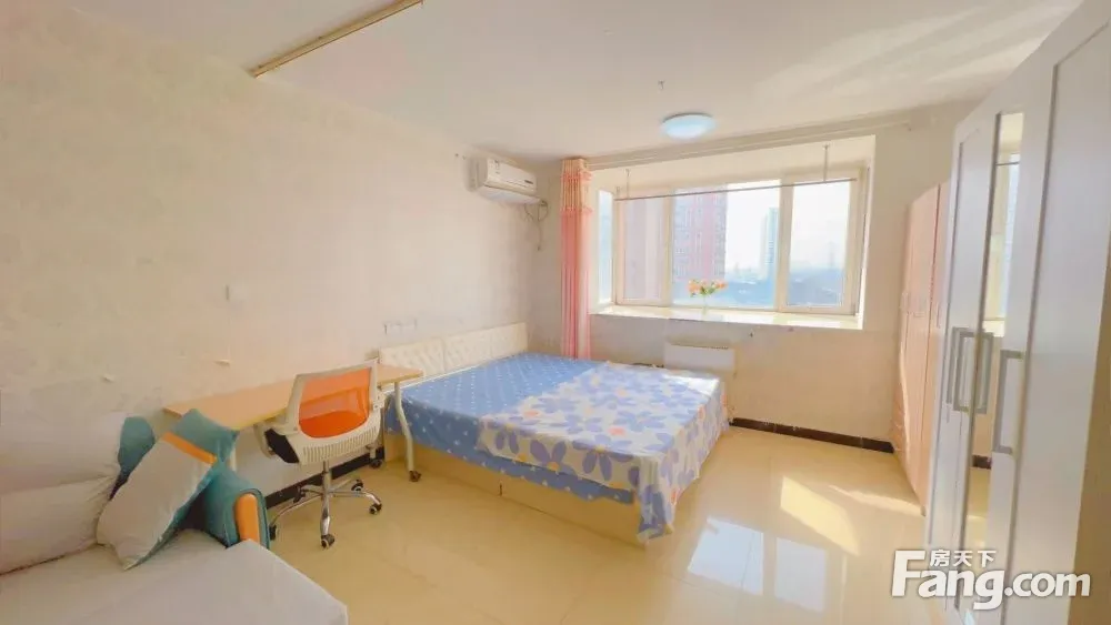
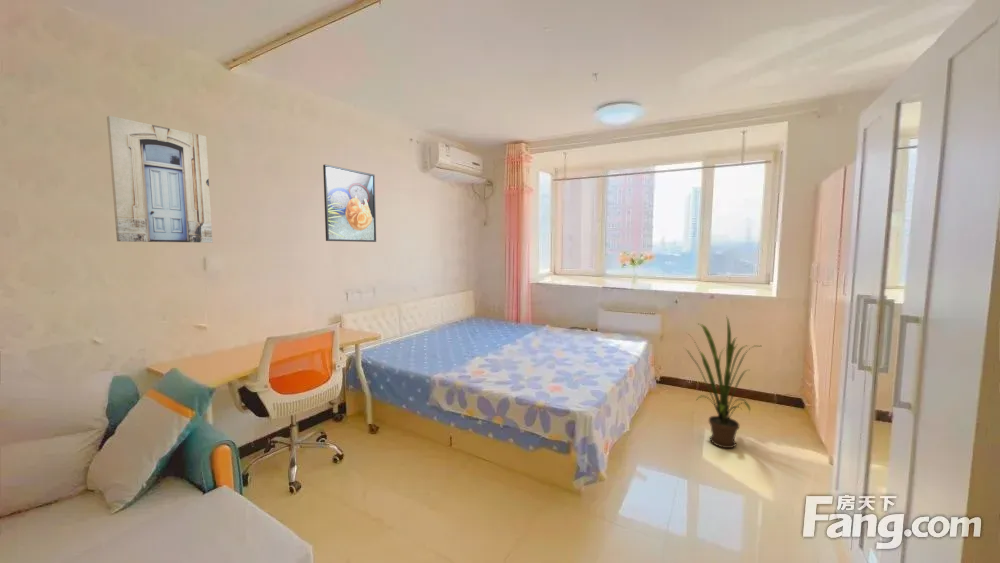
+ house plant [683,315,761,449]
+ wall art [106,115,214,244]
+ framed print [322,164,377,243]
